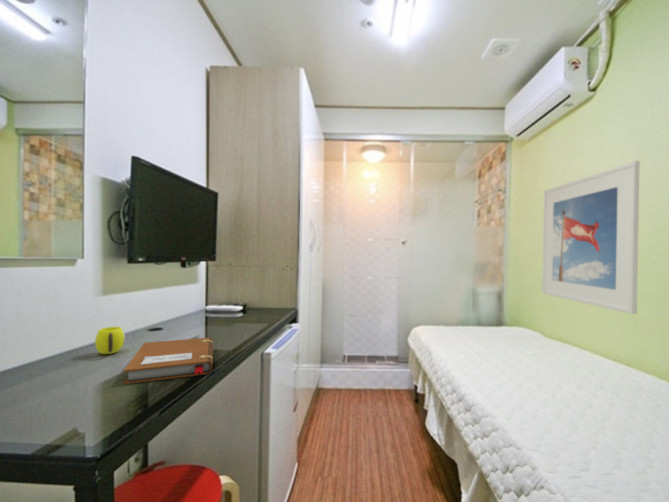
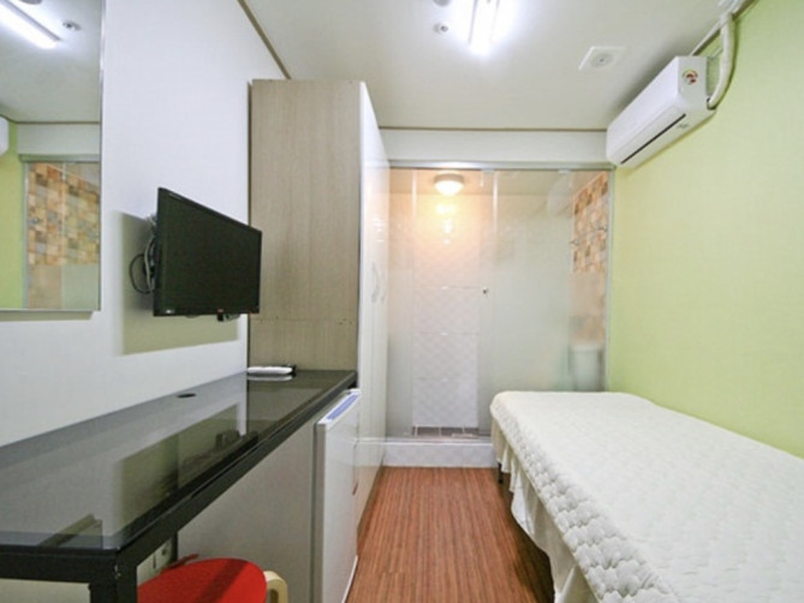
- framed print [541,160,641,315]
- cup [94,326,126,355]
- notebook [123,337,214,385]
